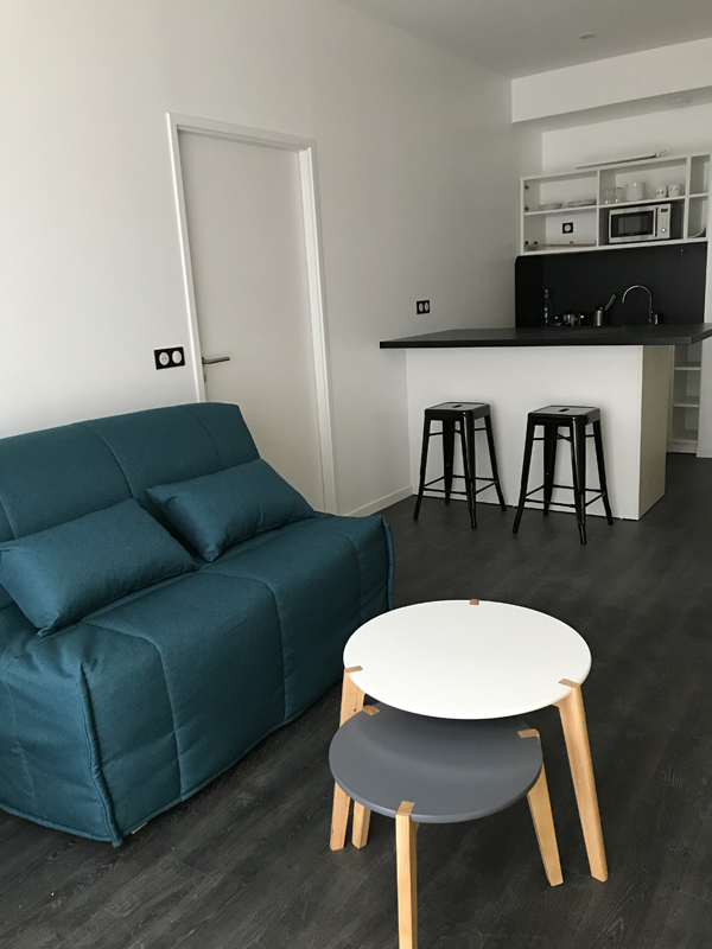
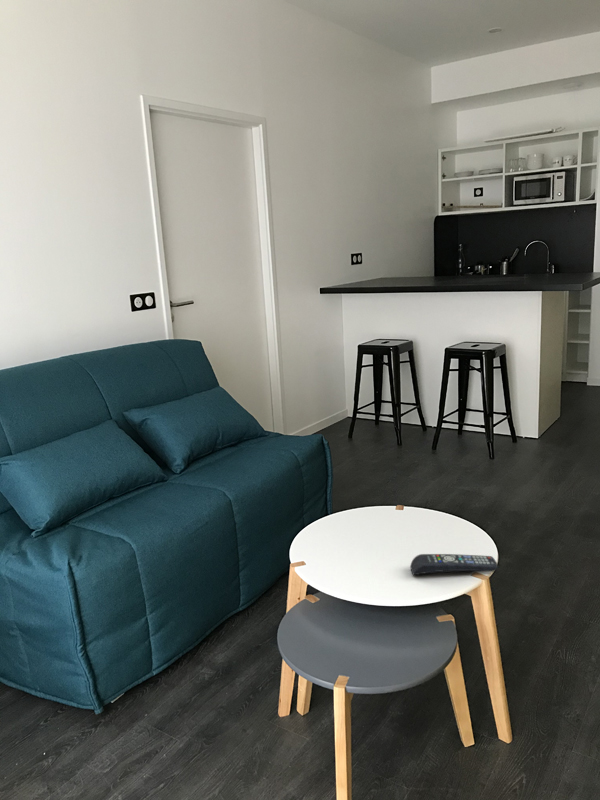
+ remote control [409,553,499,576]
